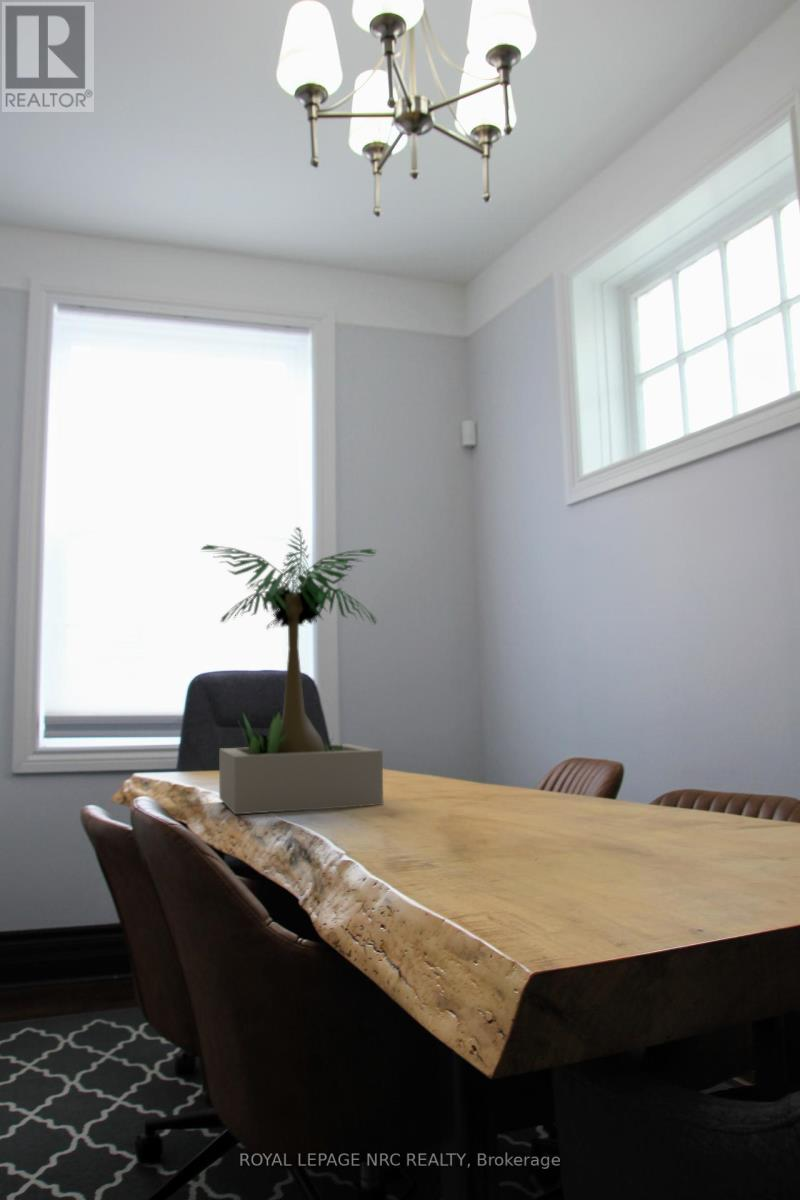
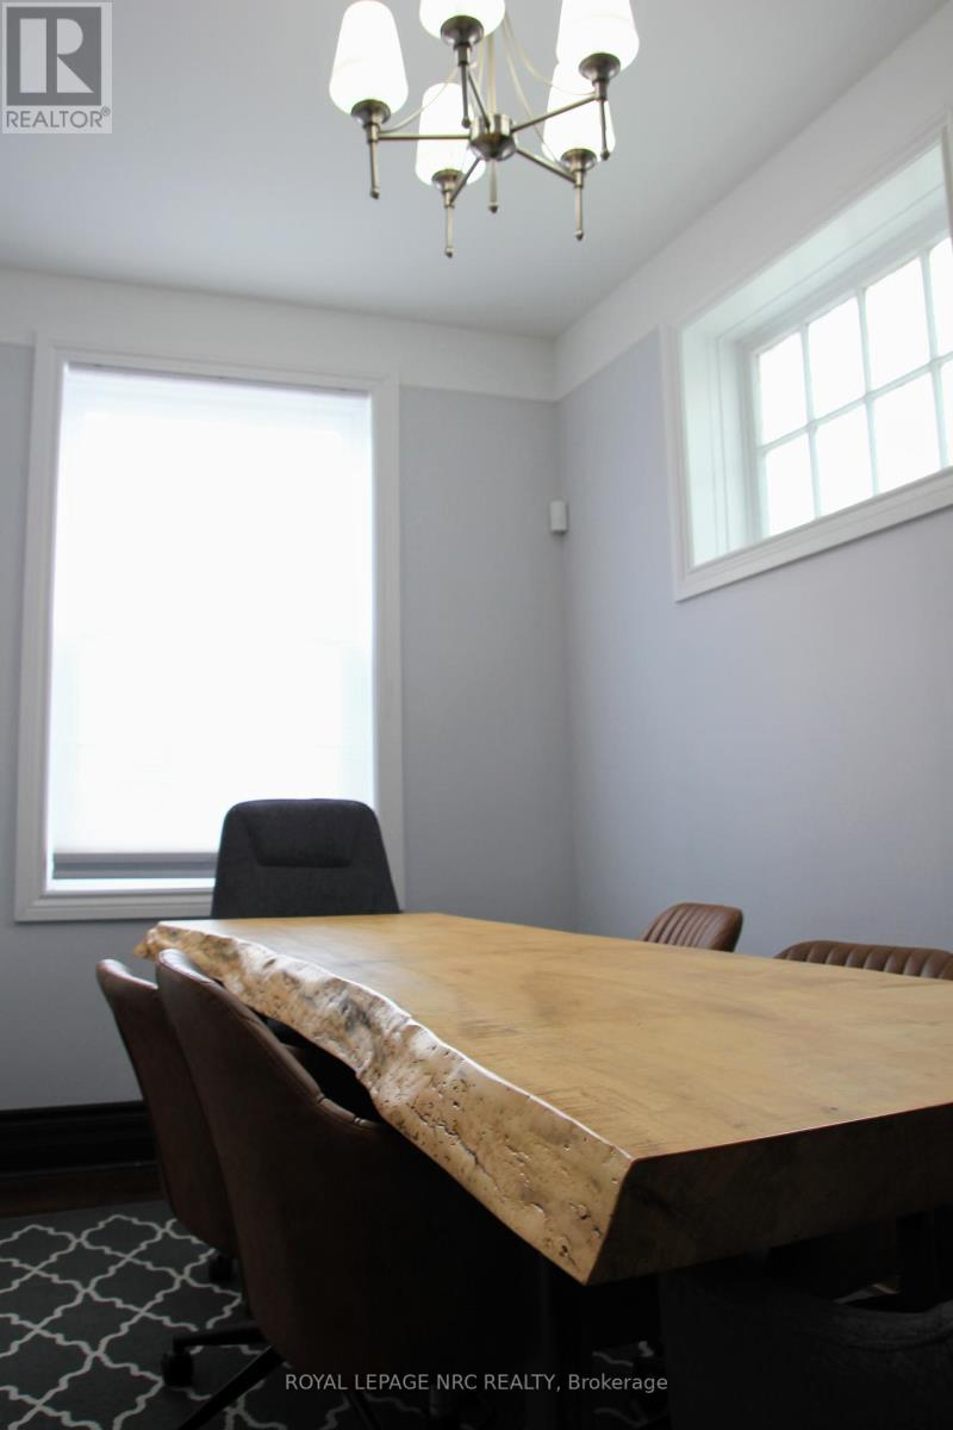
- potted plant [199,526,384,815]
